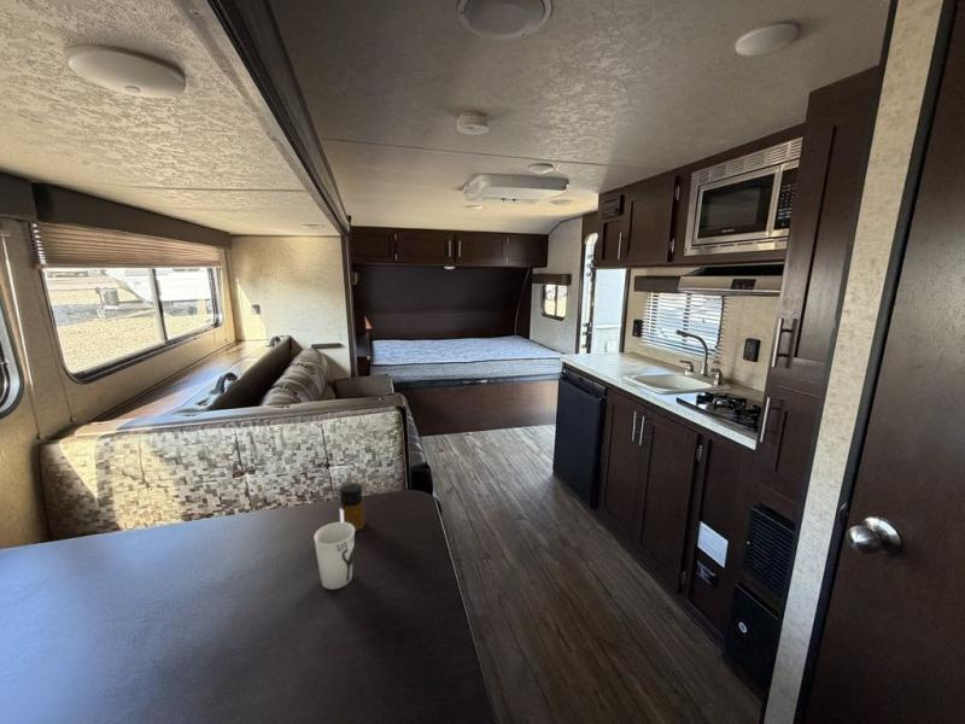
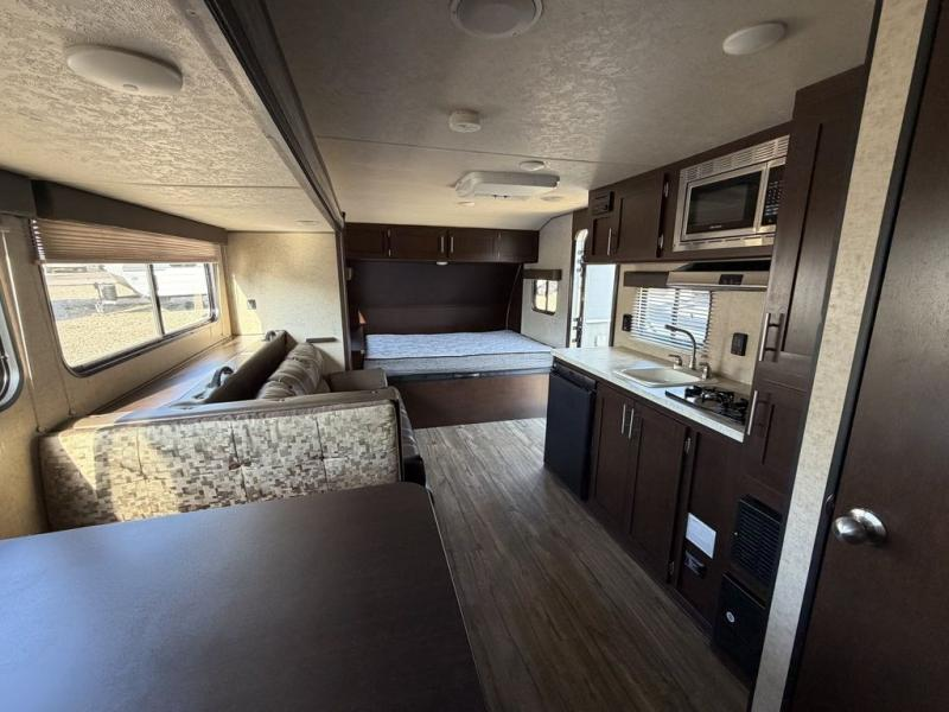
- bottle [339,481,365,533]
- cup [312,521,356,590]
